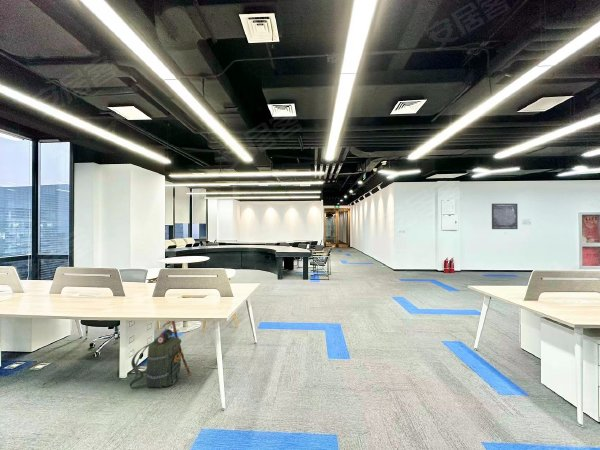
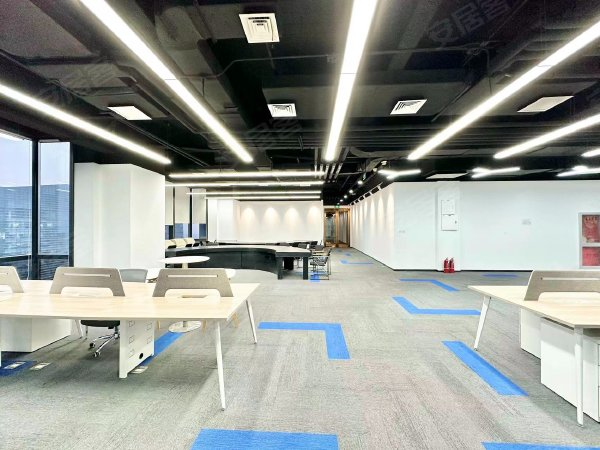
- backpack [129,320,192,390]
- wall art [491,203,519,230]
